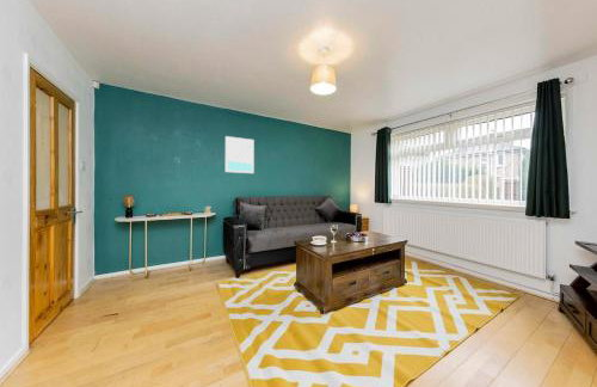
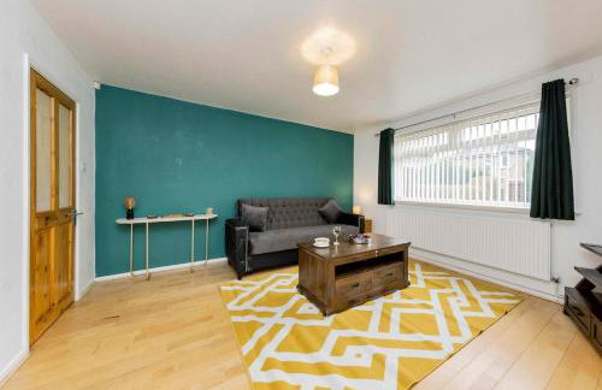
- wall art [224,135,256,174]
